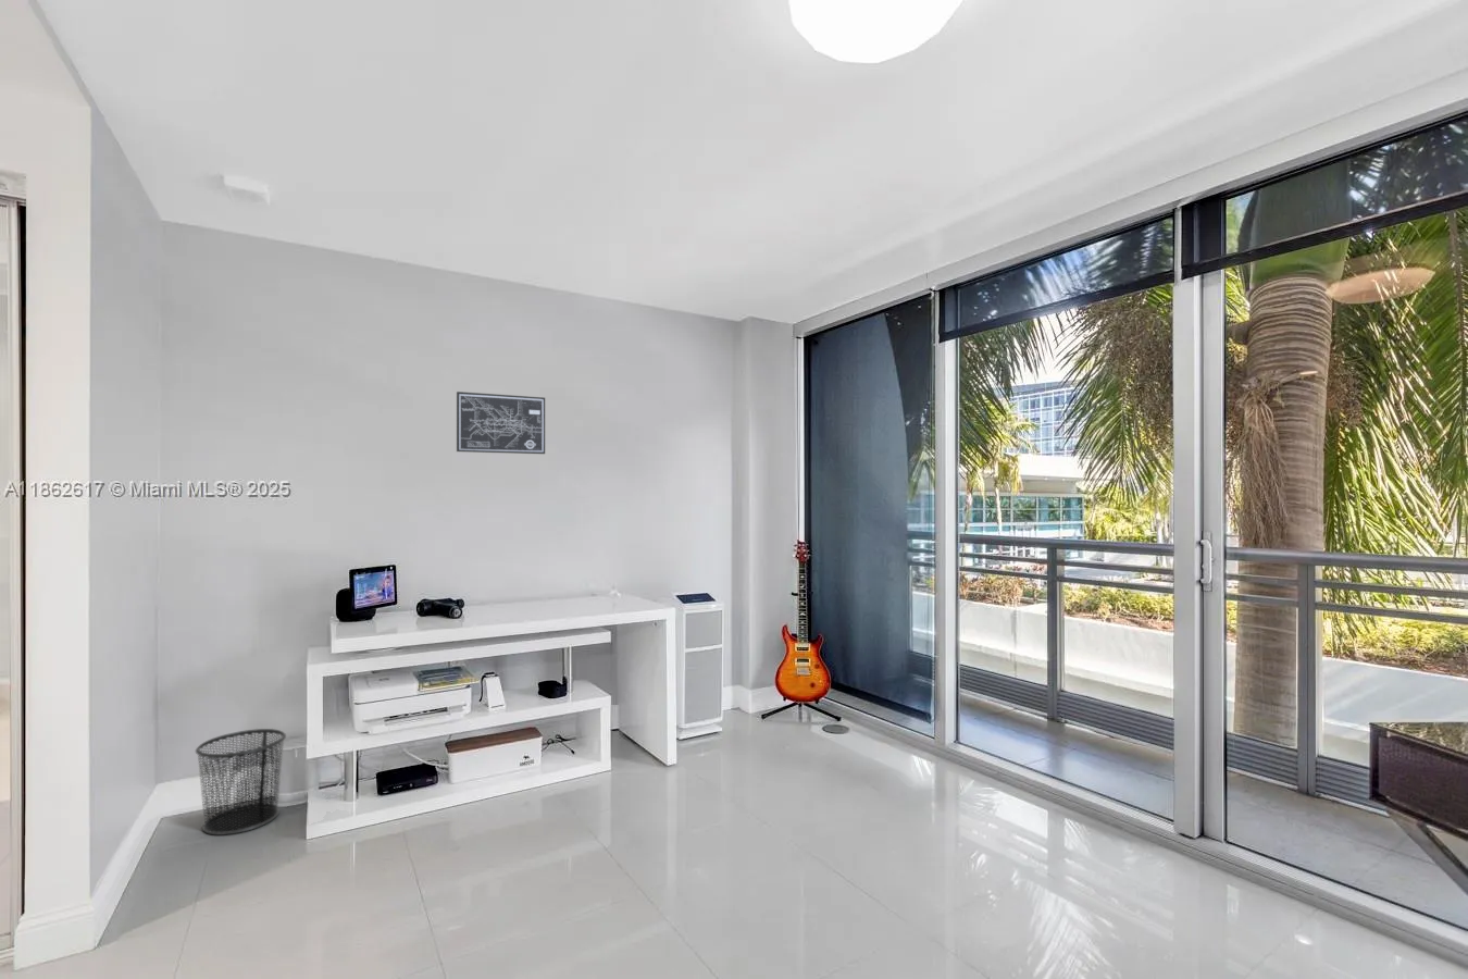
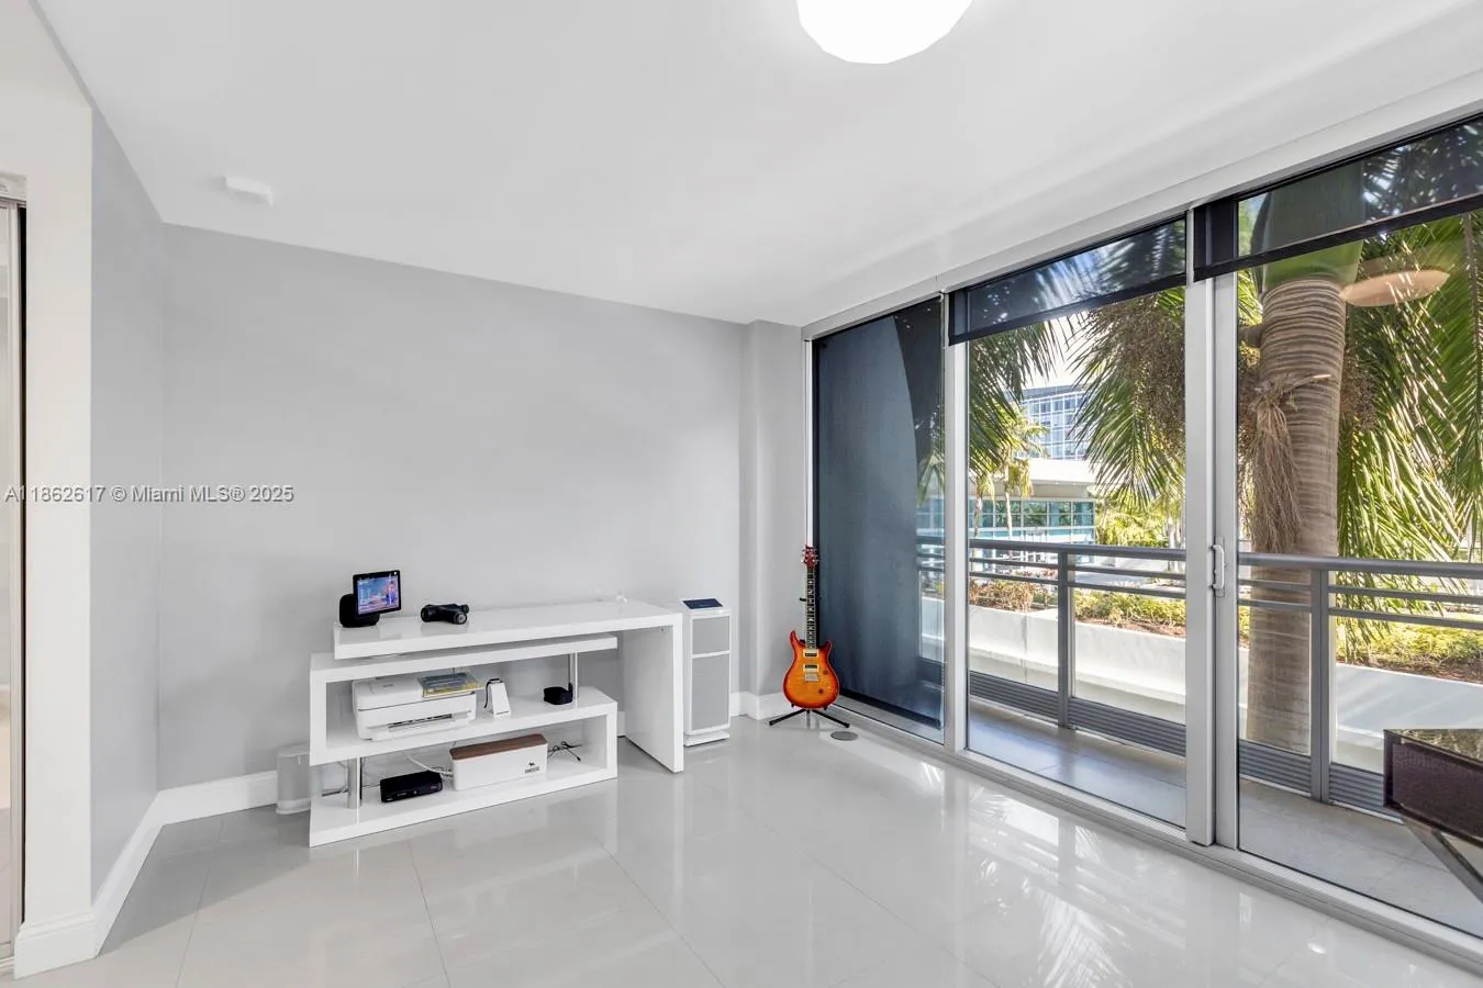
- wall art [455,390,546,455]
- waste bin [194,728,287,837]
